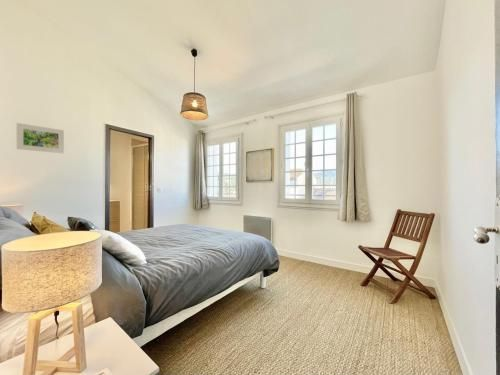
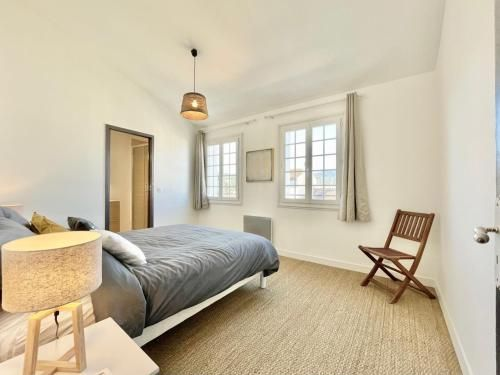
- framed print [16,122,65,154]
